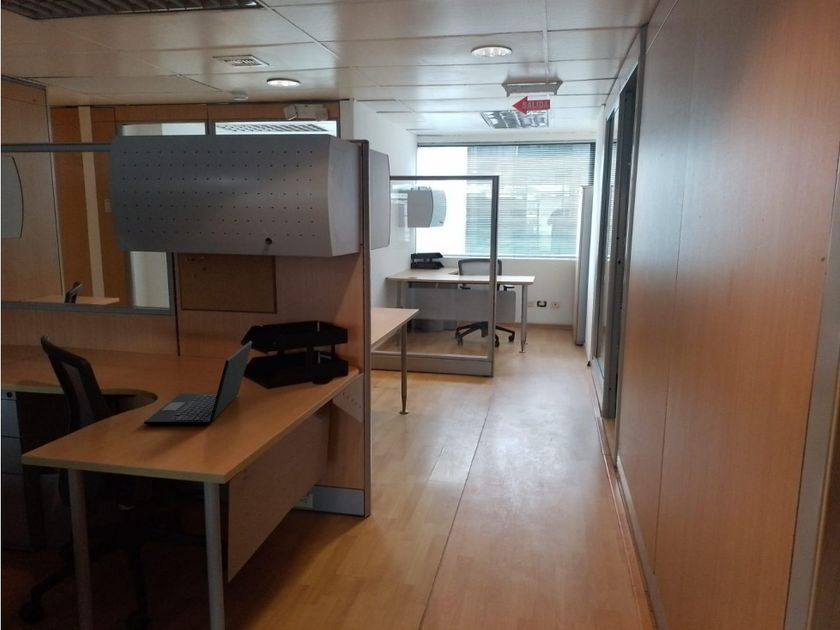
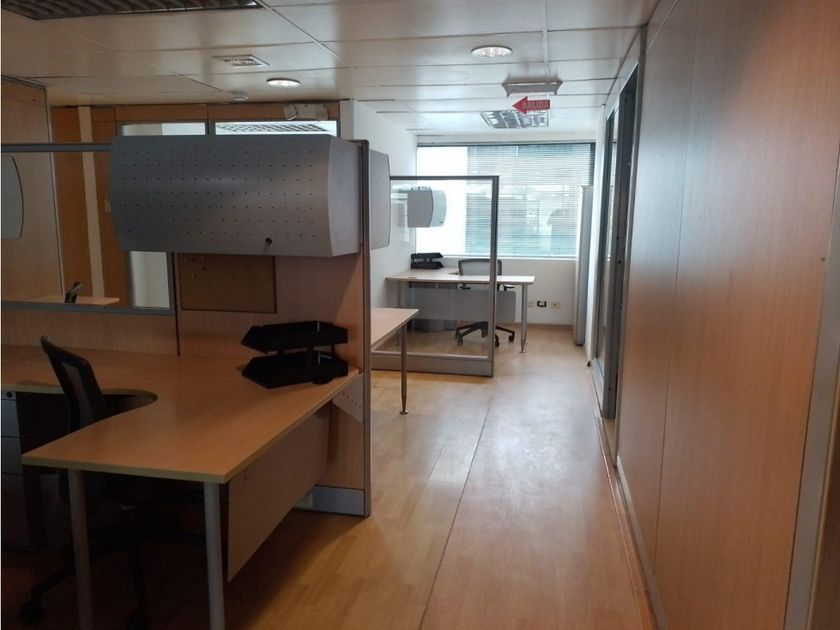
- laptop [143,340,253,425]
